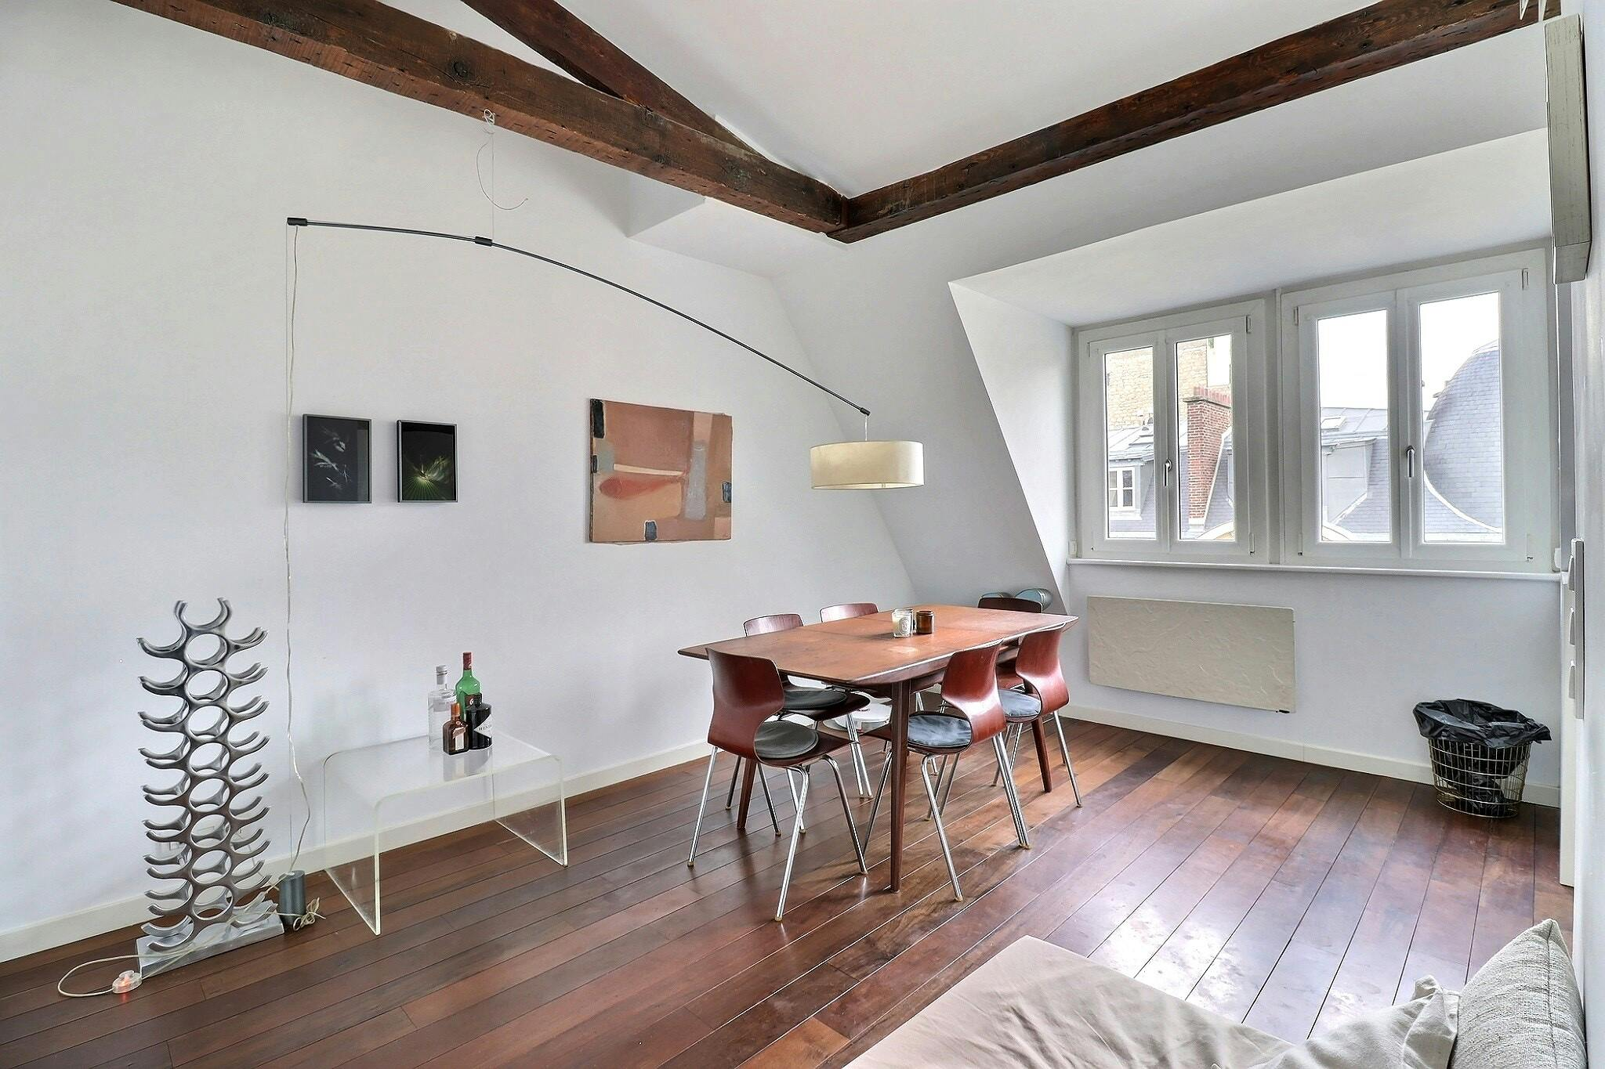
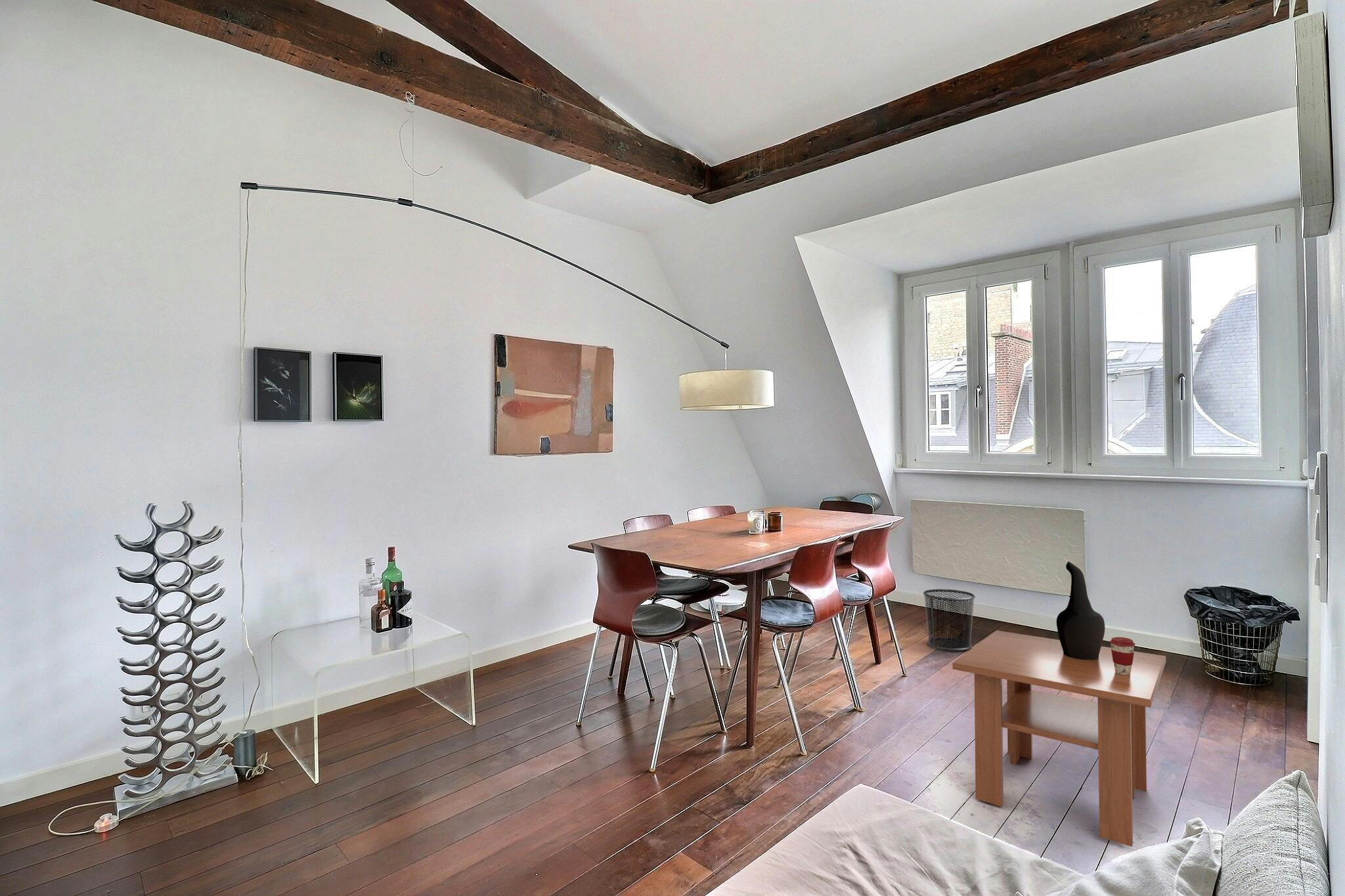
+ waste bin [923,588,976,652]
+ coffee table [952,630,1166,847]
+ coffee cup [1109,637,1136,675]
+ decorative vase [1056,561,1105,660]
